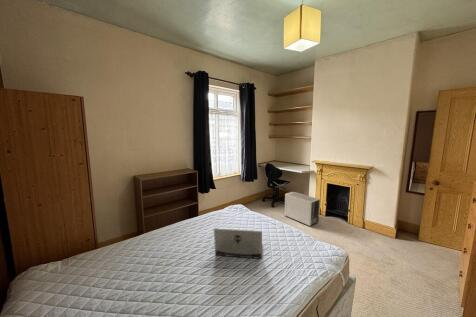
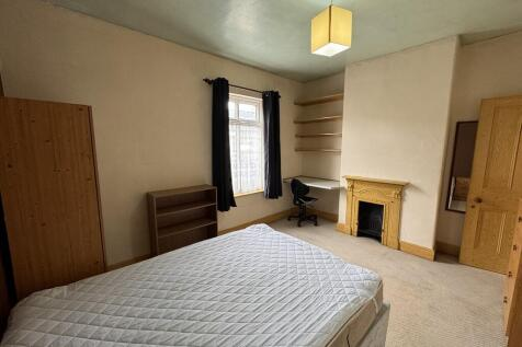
- laptop [213,227,263,260]
- air purifier [284,191,321,228]
